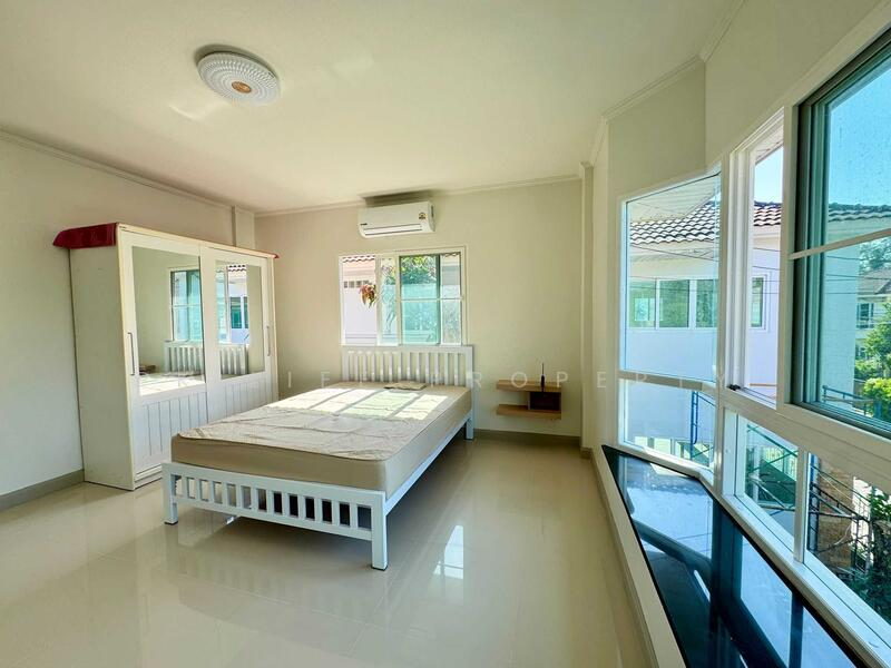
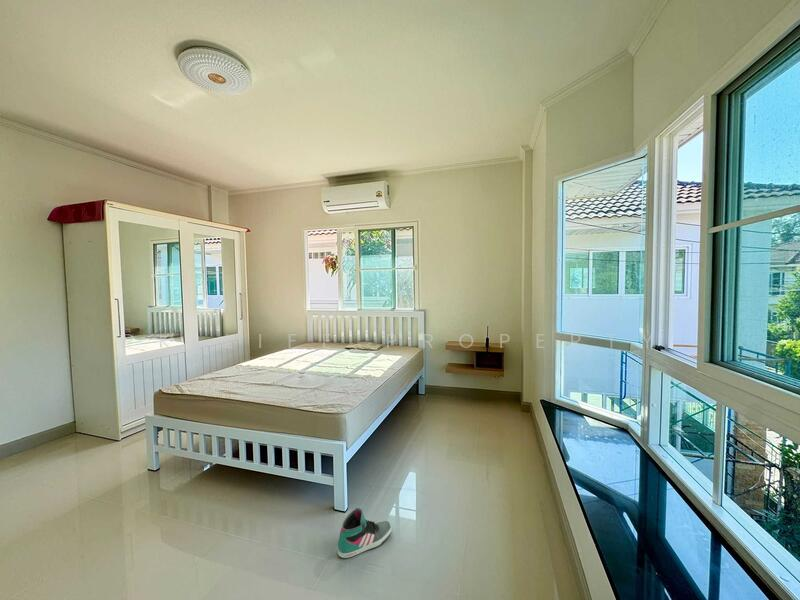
+ sneaker [337,507,393,559]
